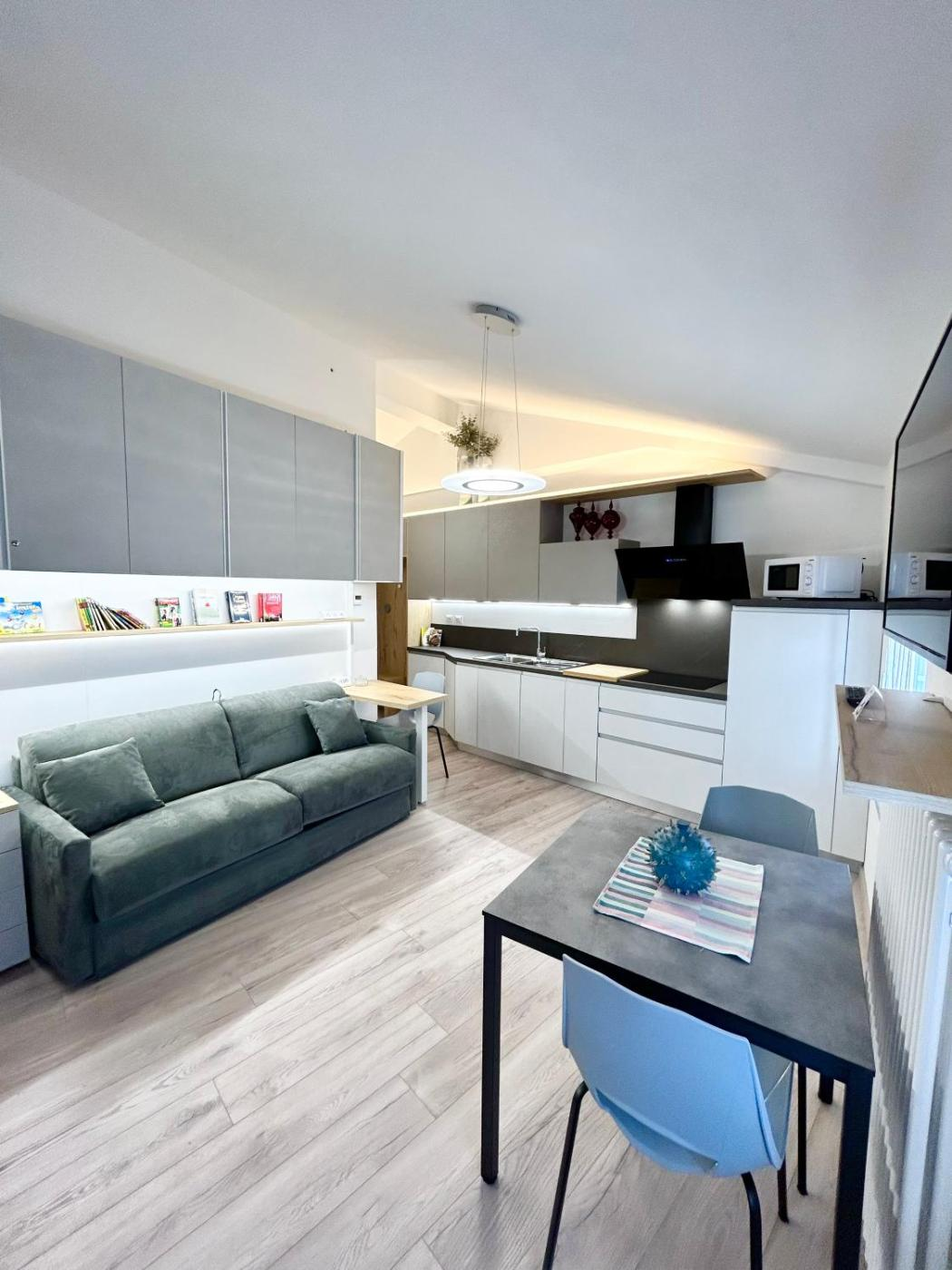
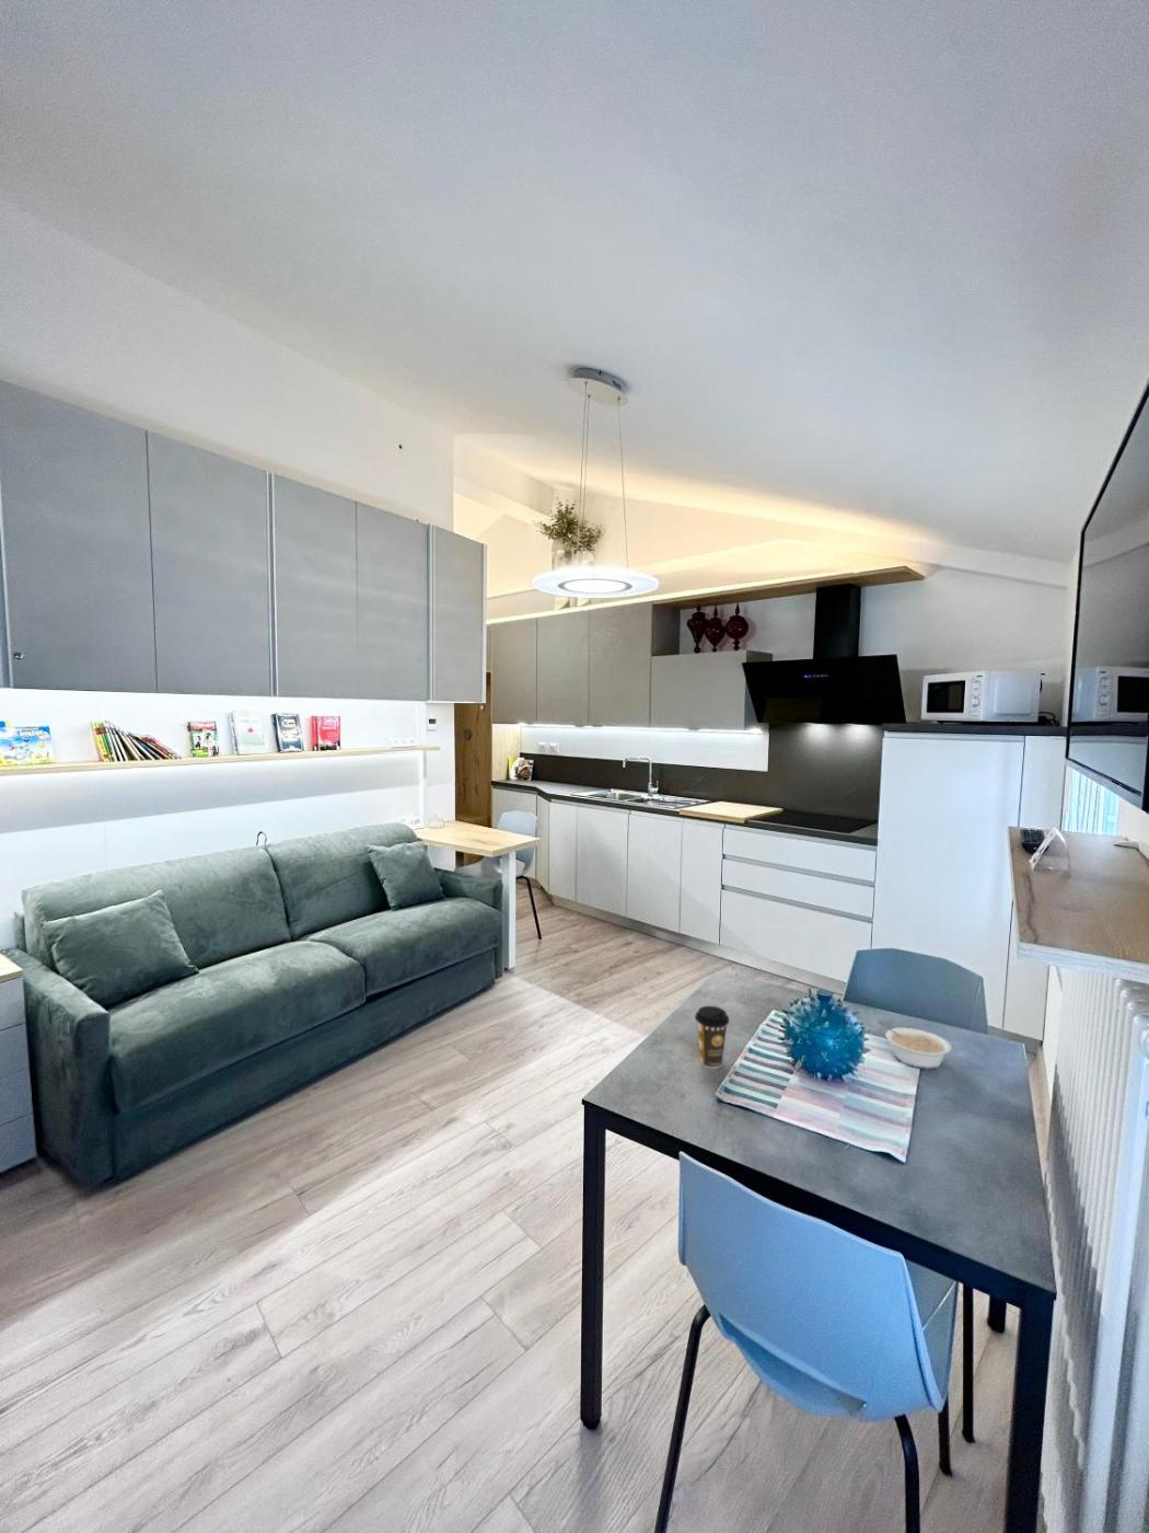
+ legume [876,1020,953,1069]
+ coffee cup [694,1006,730,1068]
